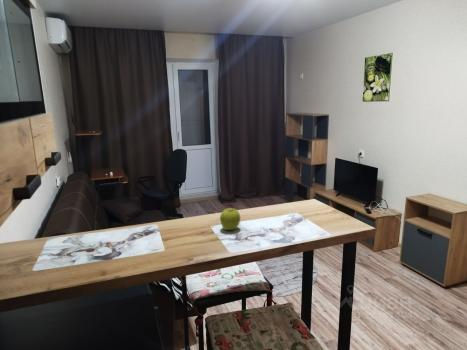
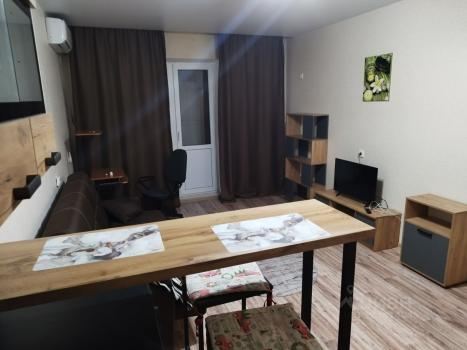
- fruit [219,207,241,231]
